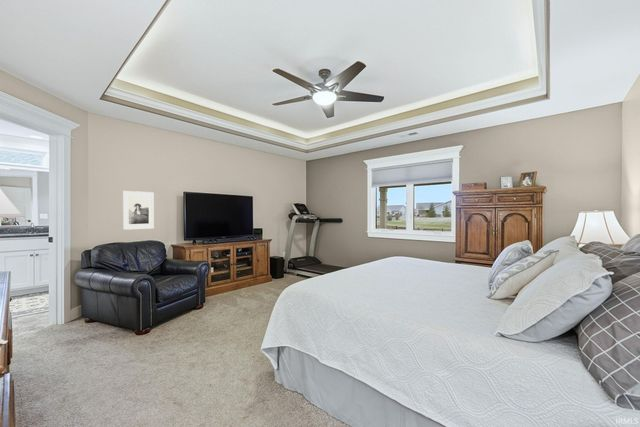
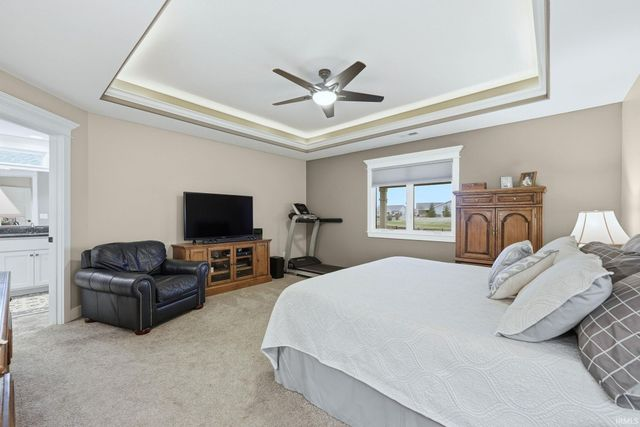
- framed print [122,190,155,231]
